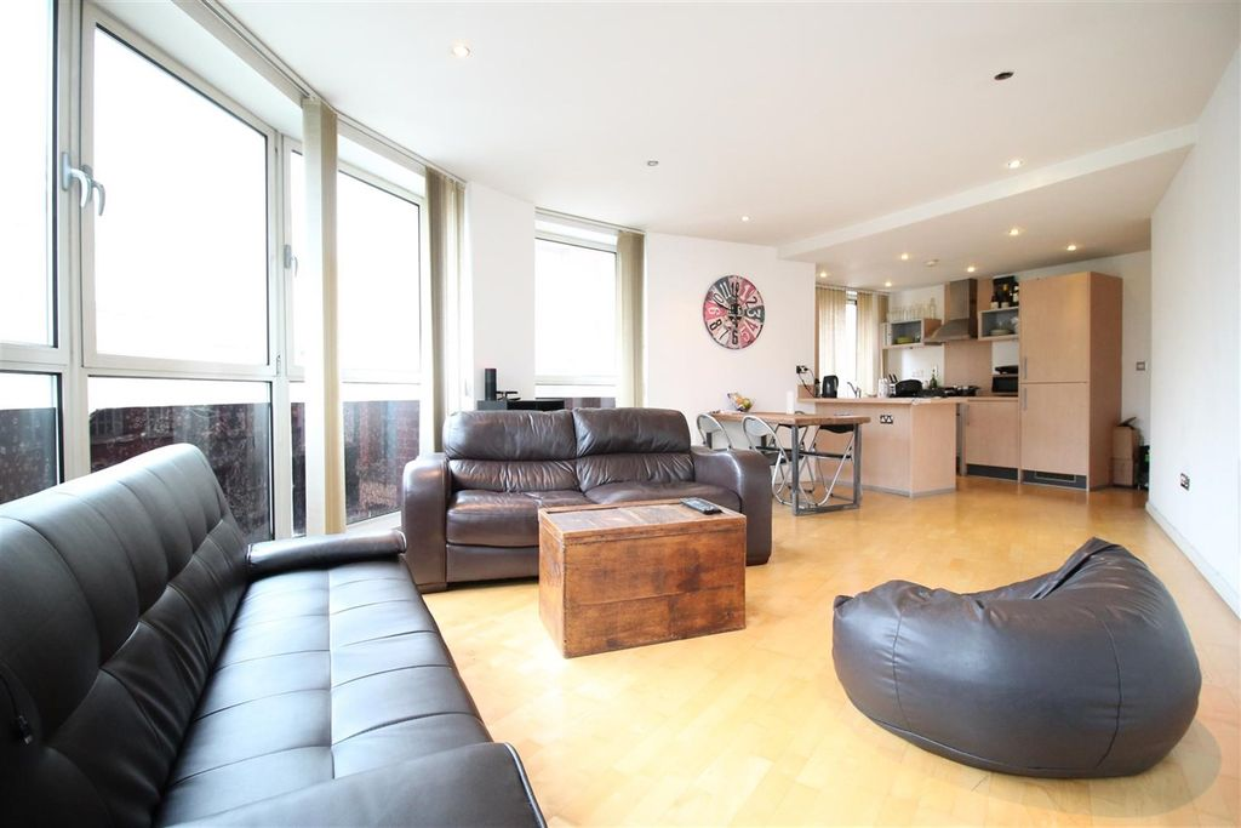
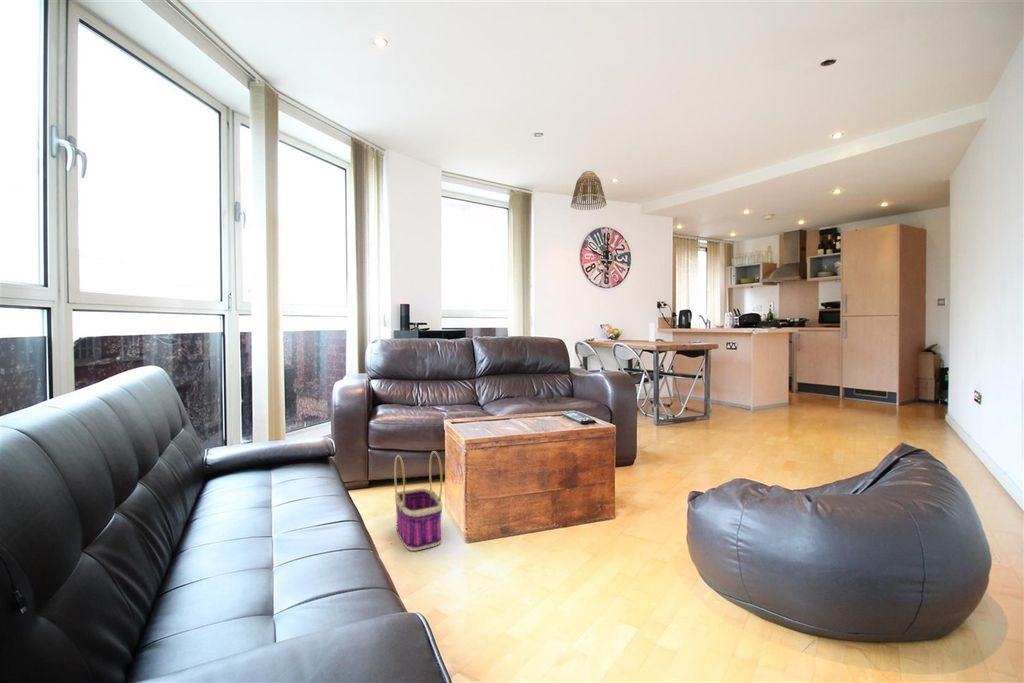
+ lamp shade [569,170,608,211]
+ basket [393,450,443,552]
